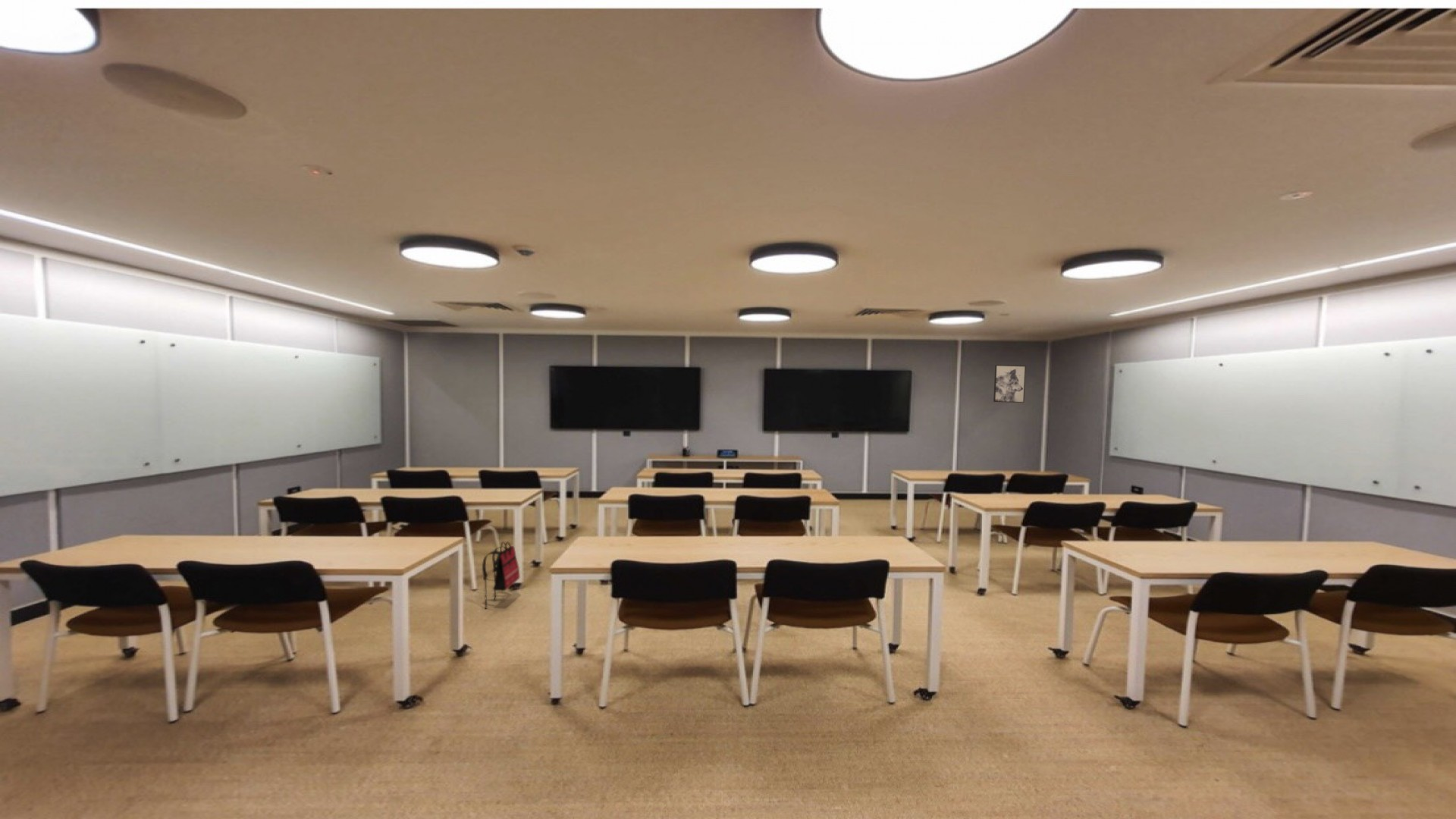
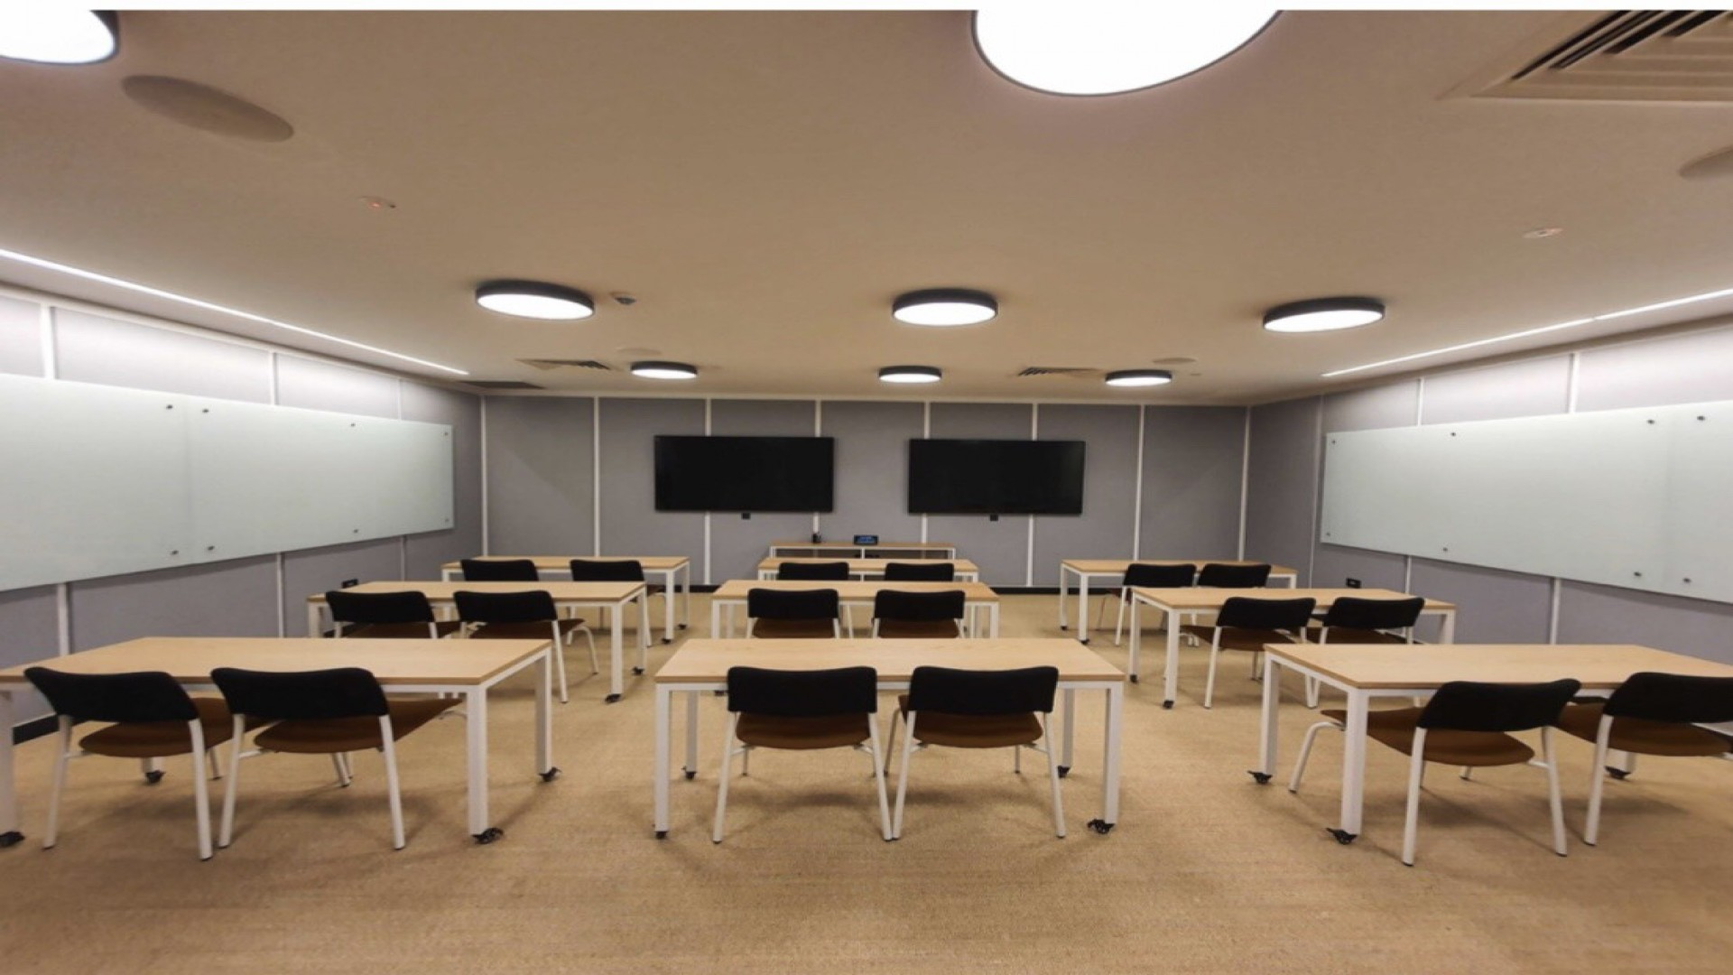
- backpack [482,541,520,610]
- wall art [993,365,1027,403]
